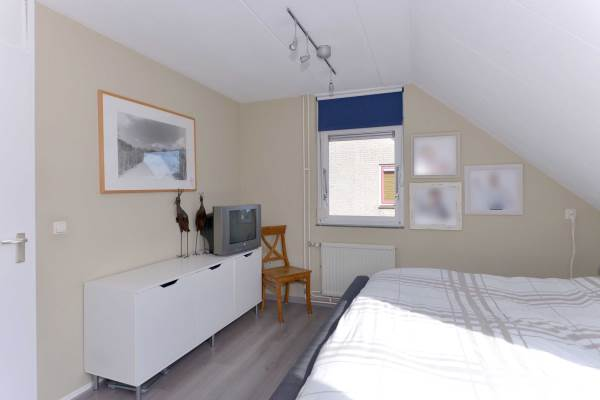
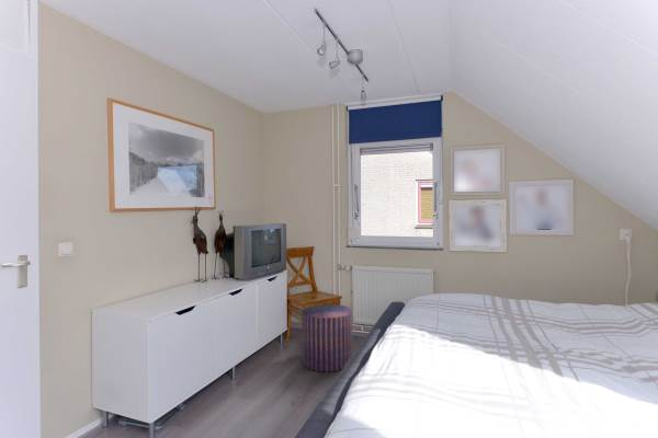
+ pouf [300,303,353,373]
